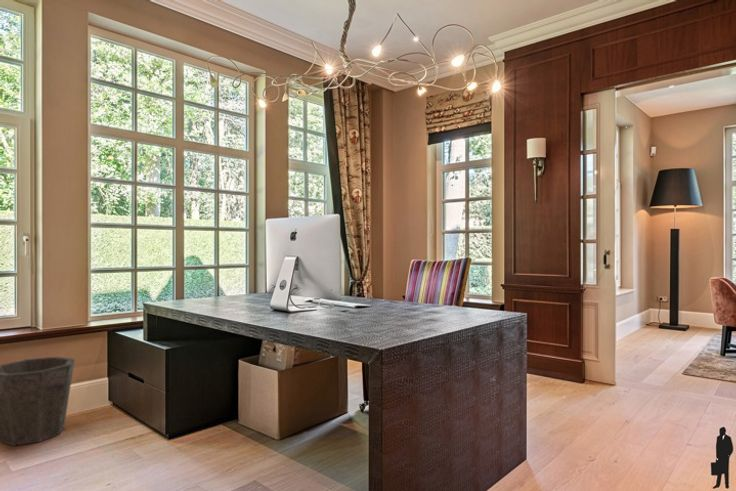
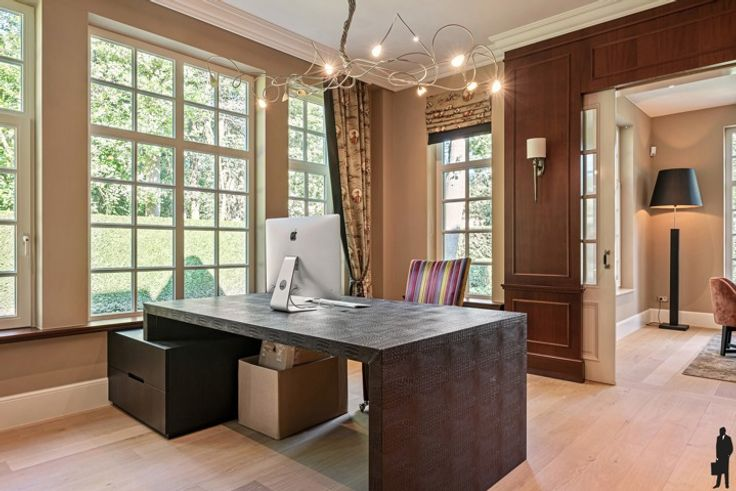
- waste bin [0,356,76,447]
